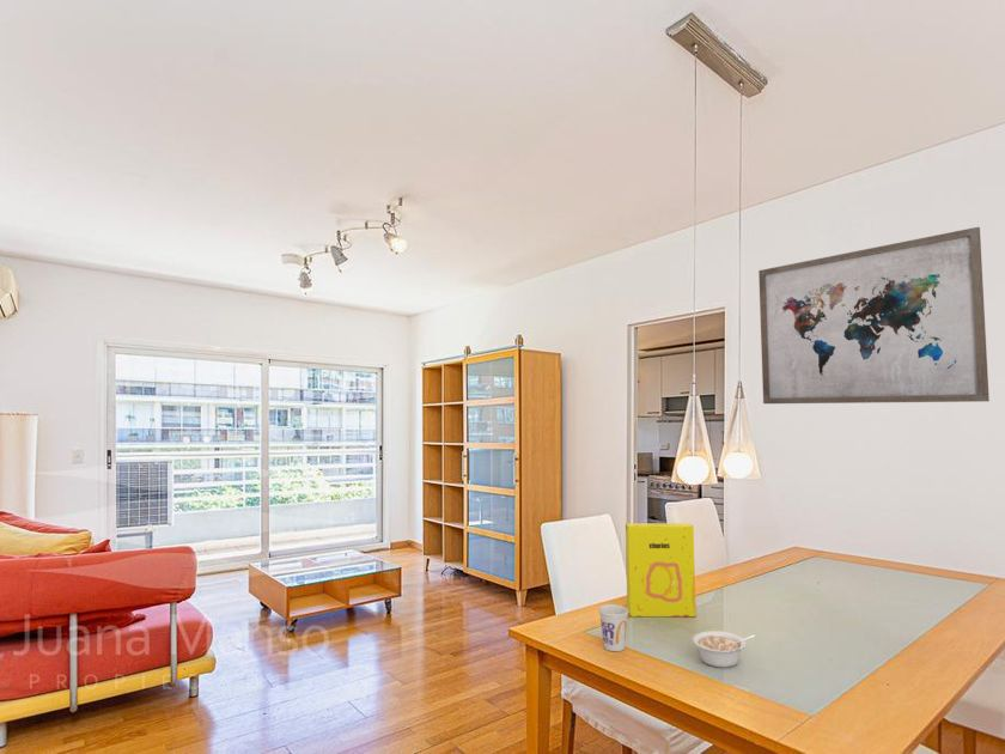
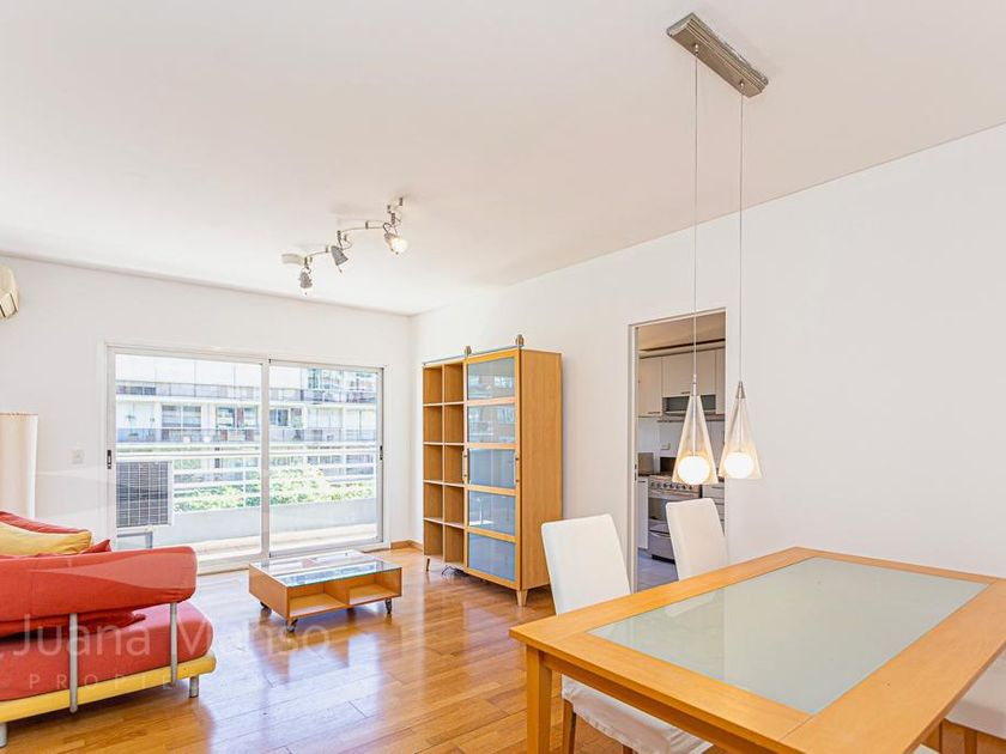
- cup [597,603,629,652]
- wall art [757,226,991,405]
- legume [692,630,756,669]
- cereal box [625,522,698,618]
